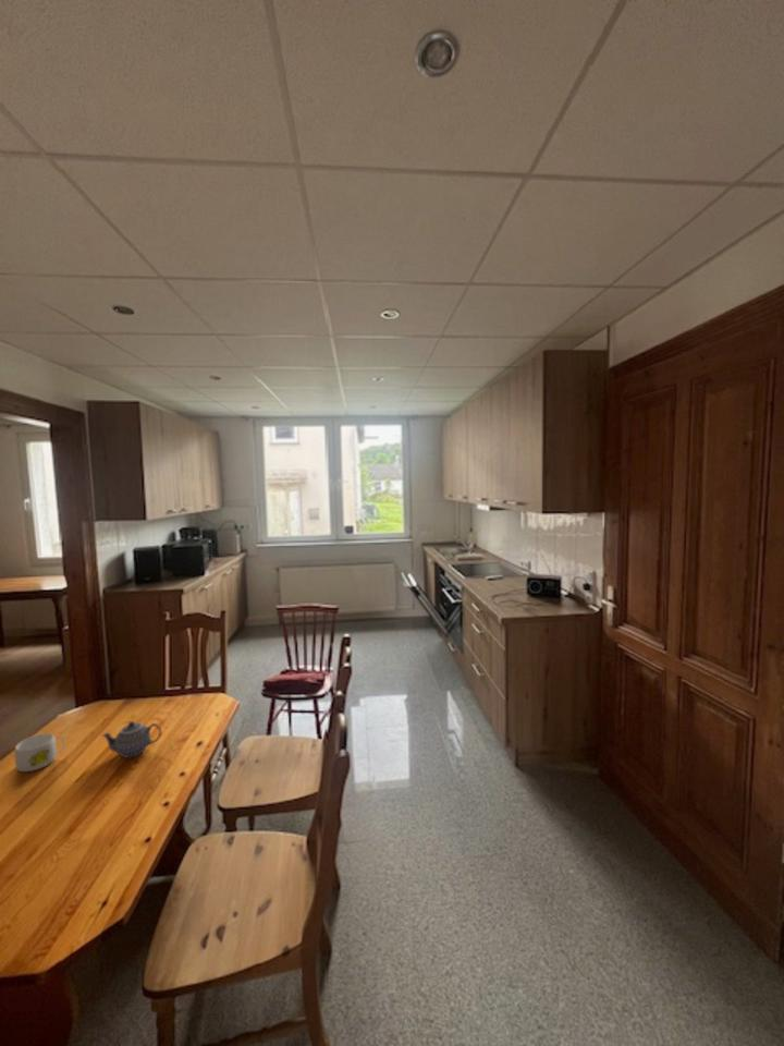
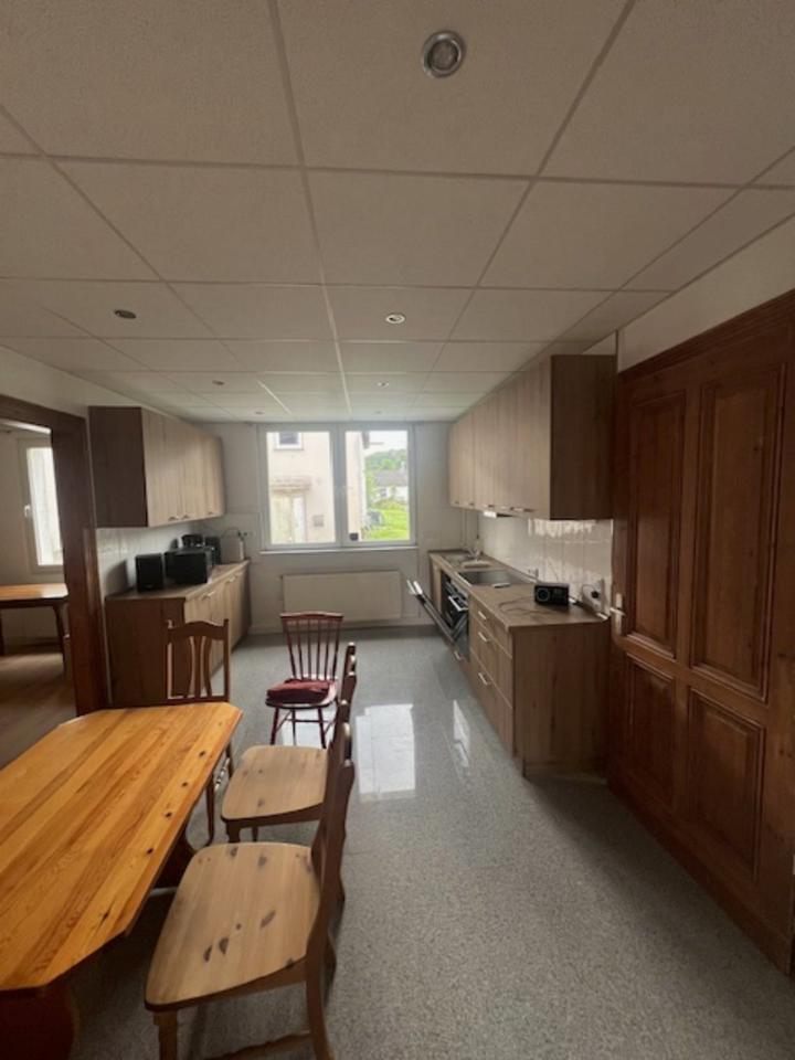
- mug [13,732,65,773]
- teapot [100,720,162,759]
